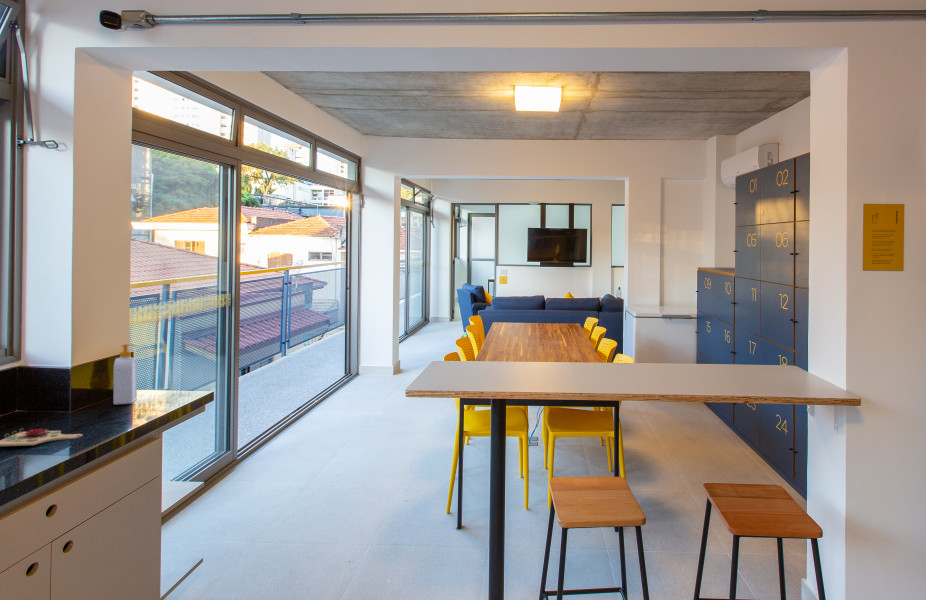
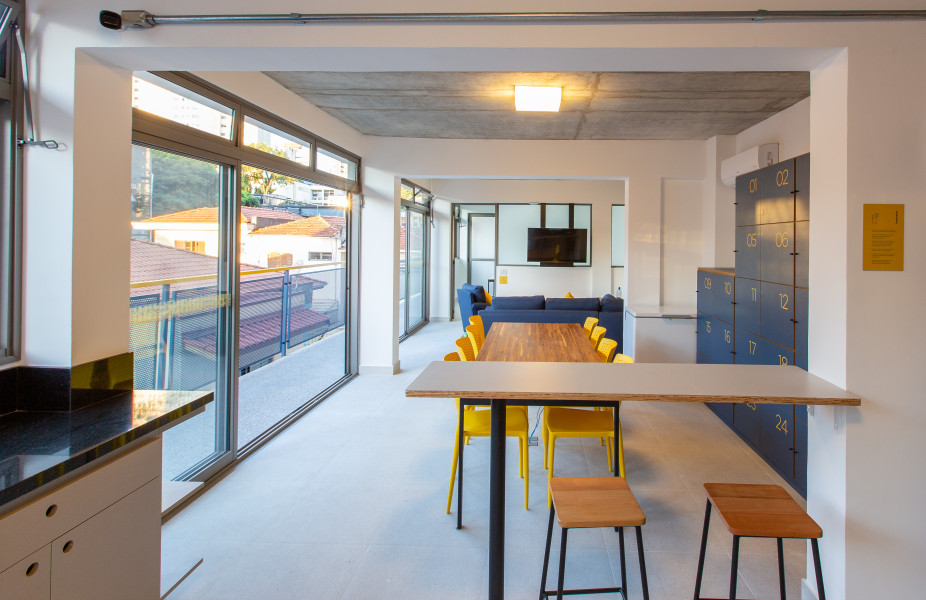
- cutting board [0,428,84,447]
- soap bottle [113,343,138,406]
